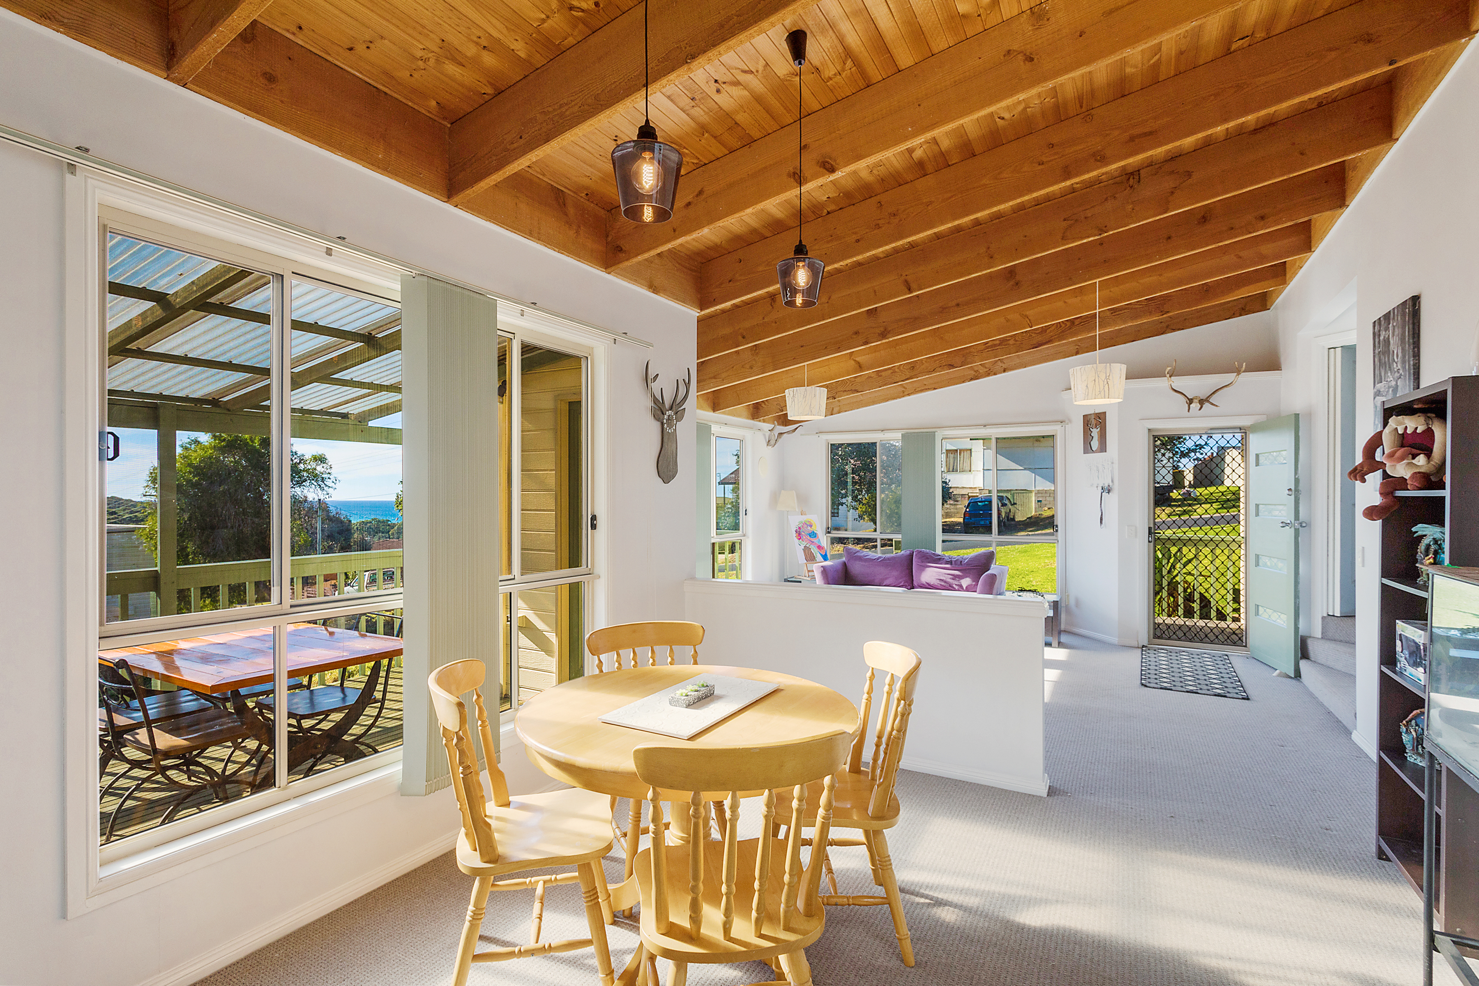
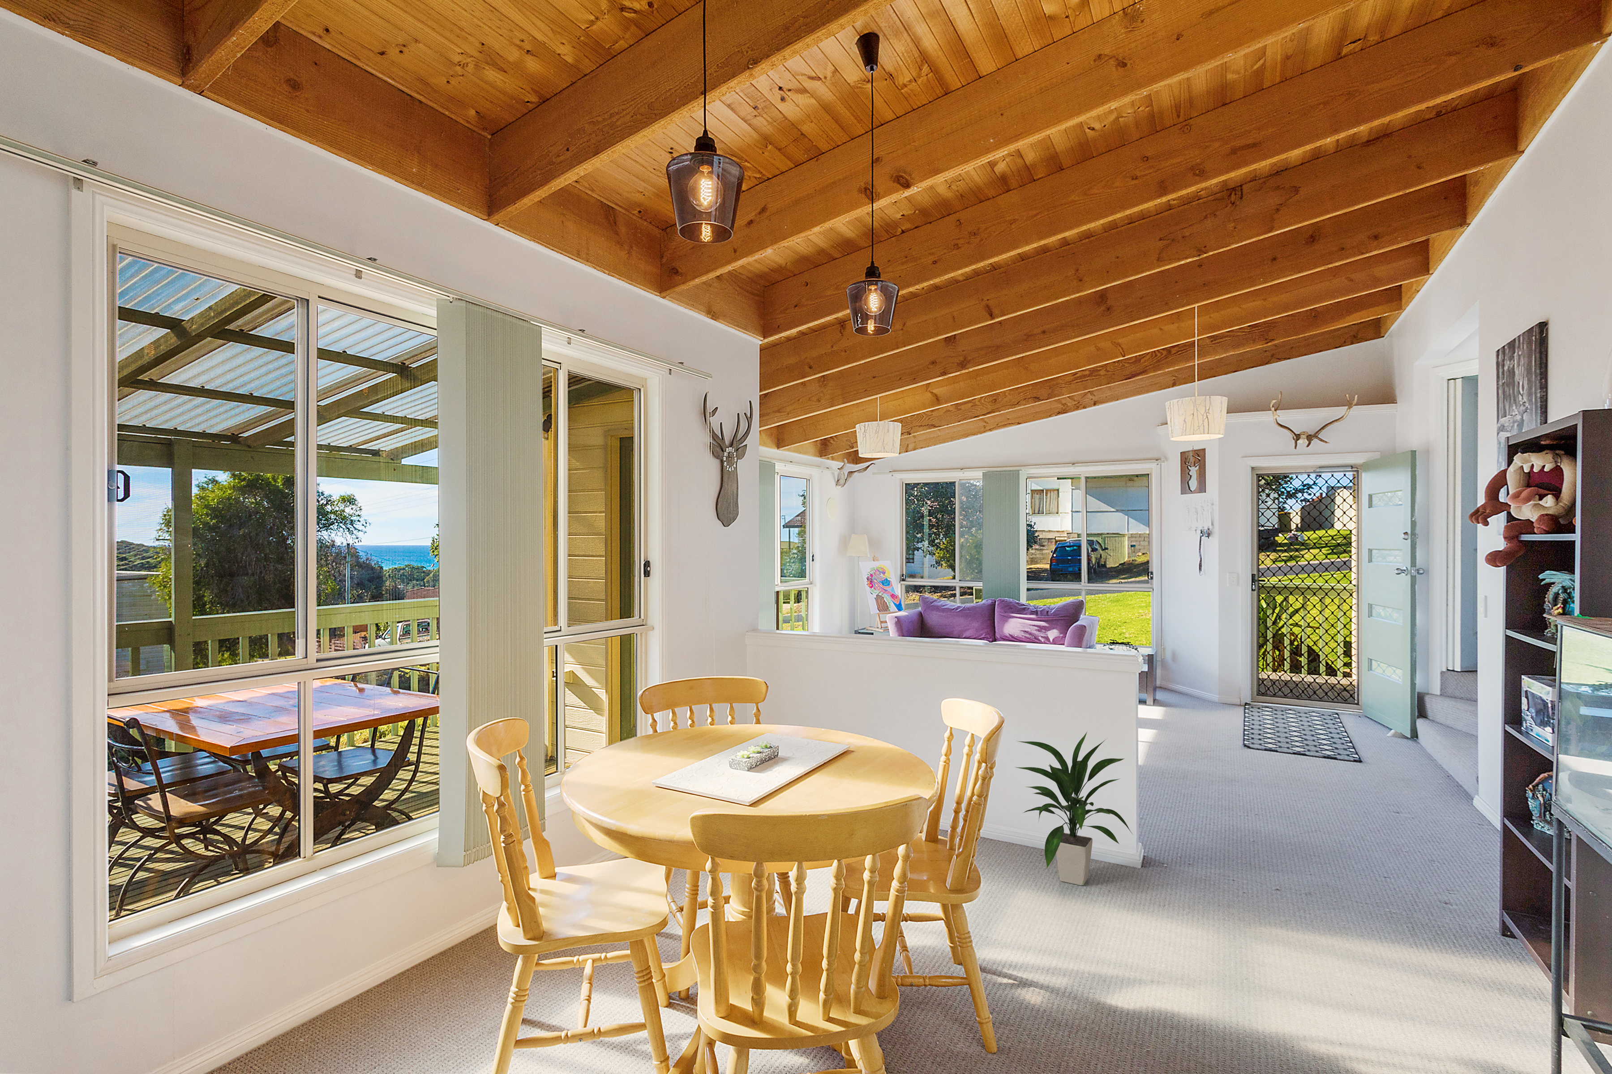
+ indoor plant [1015,731,1133,886]
